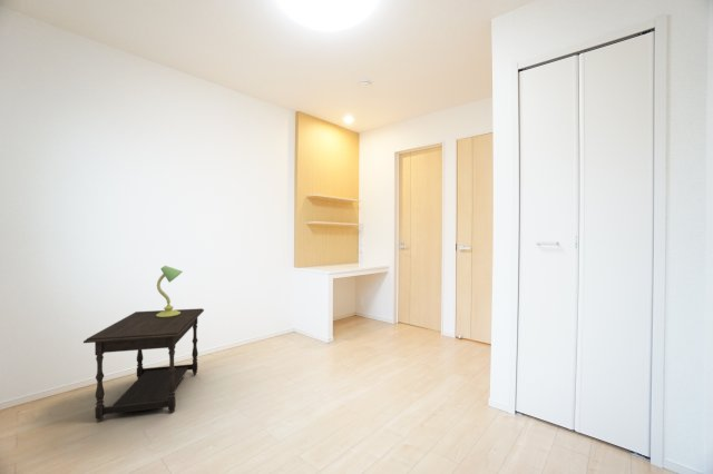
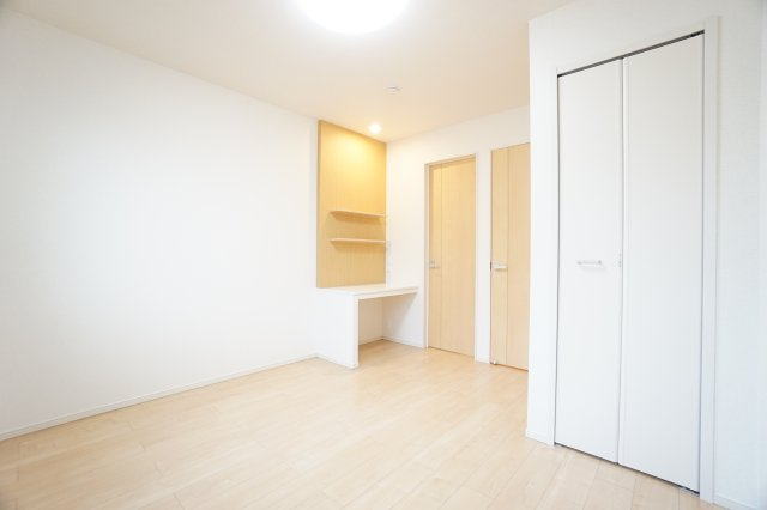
- side table [82,307,205,423]
- table lamp [156,265,184,318]
